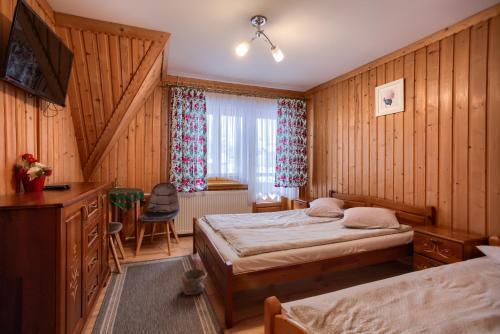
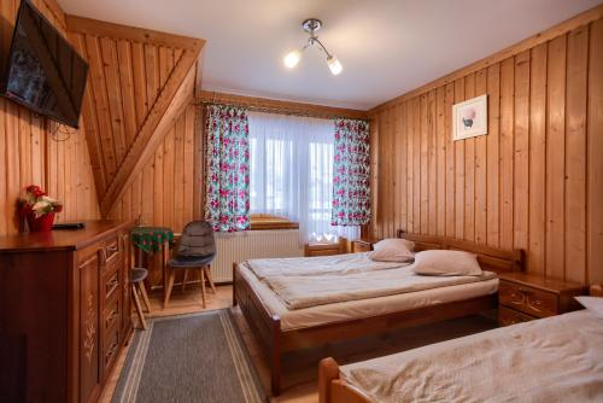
- clay pot [180,268,208,296]
